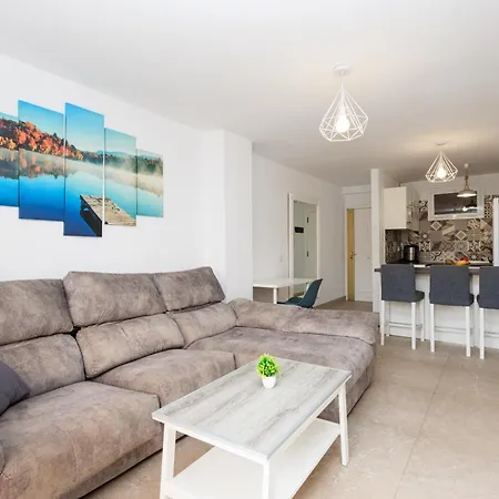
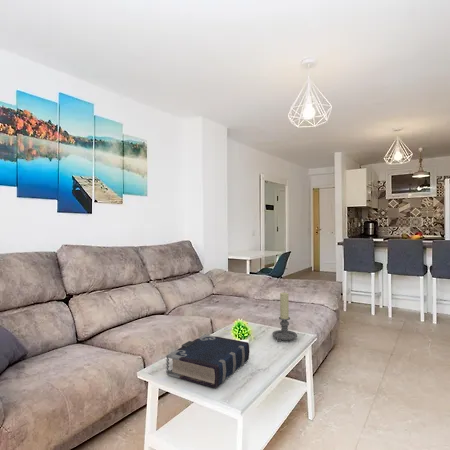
+ candle holder [271,292,298,343]
+ book [165,333,251,389]
